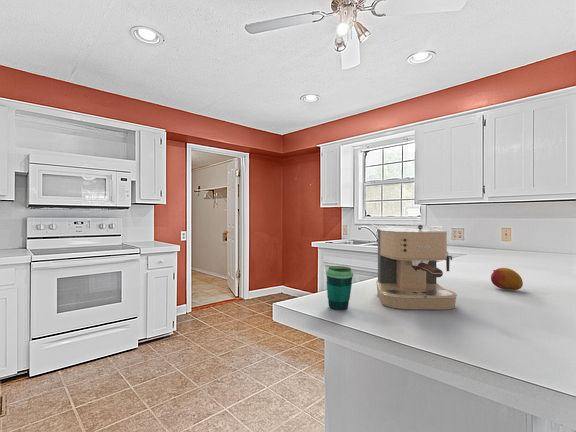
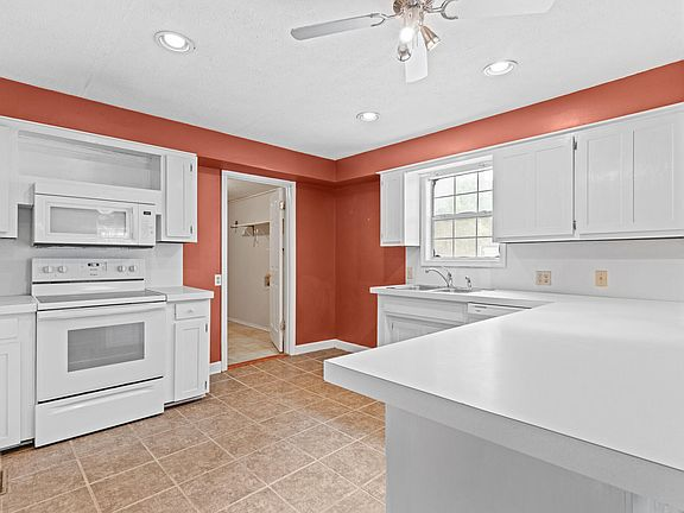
- cup [325,265,354,311]
- fruit [490,267,524,291]
- coffee maker [375,224,458,311]
